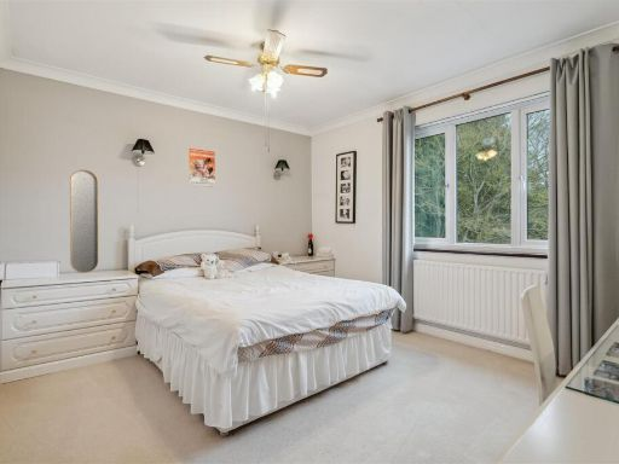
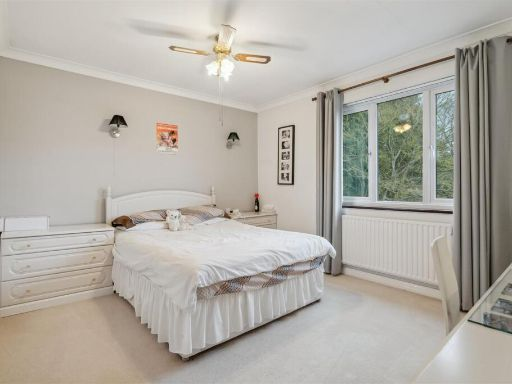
- home mirror [69,169,99,274]
